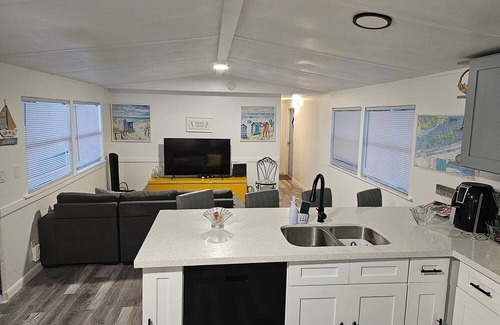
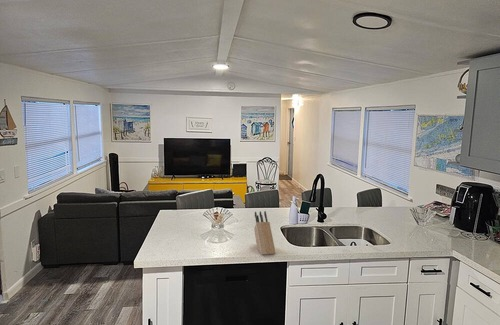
+ knife block [253,210,277,256]
